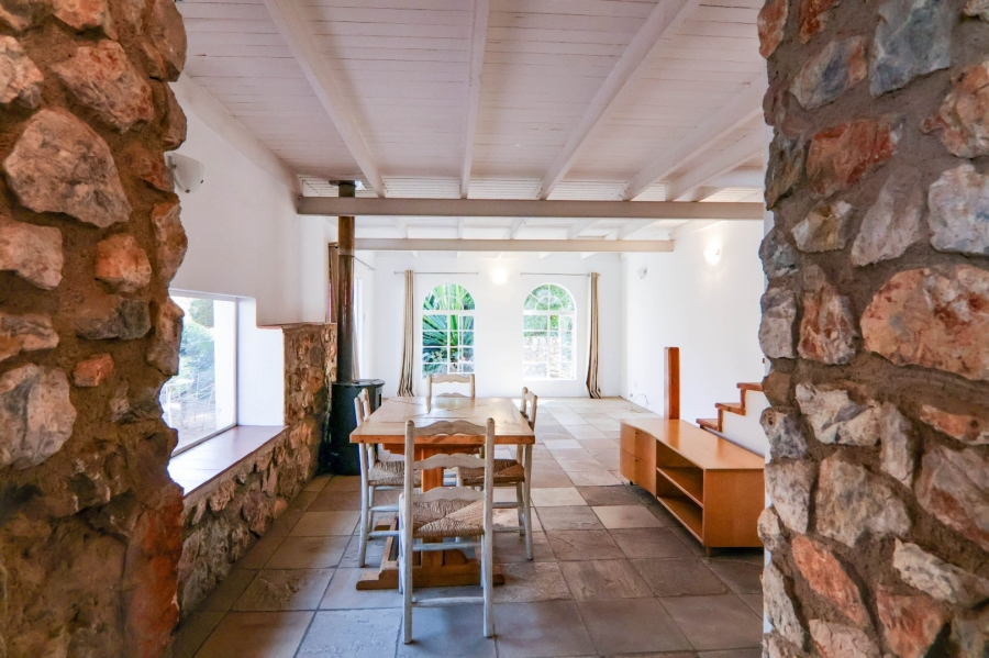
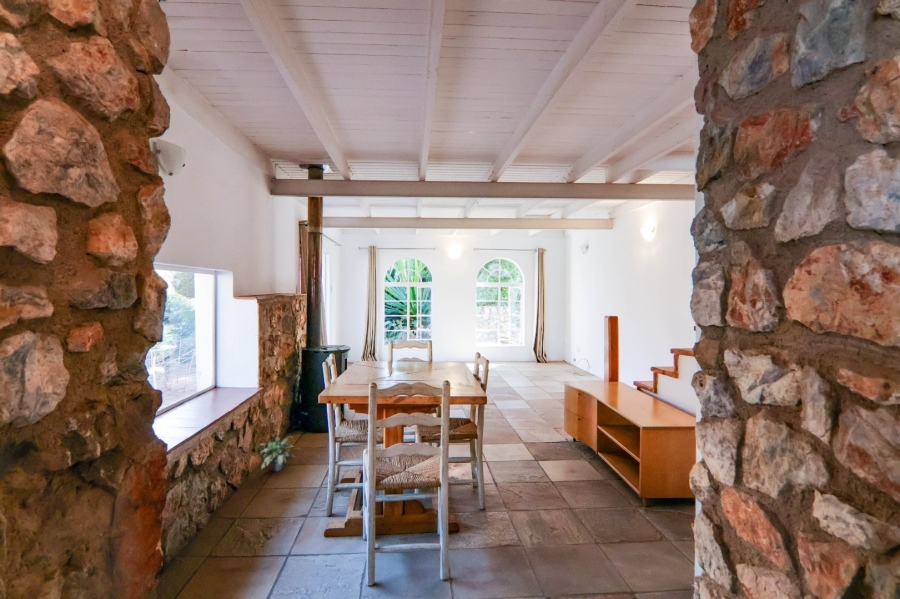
+ potted plant [255,435,305,472]
